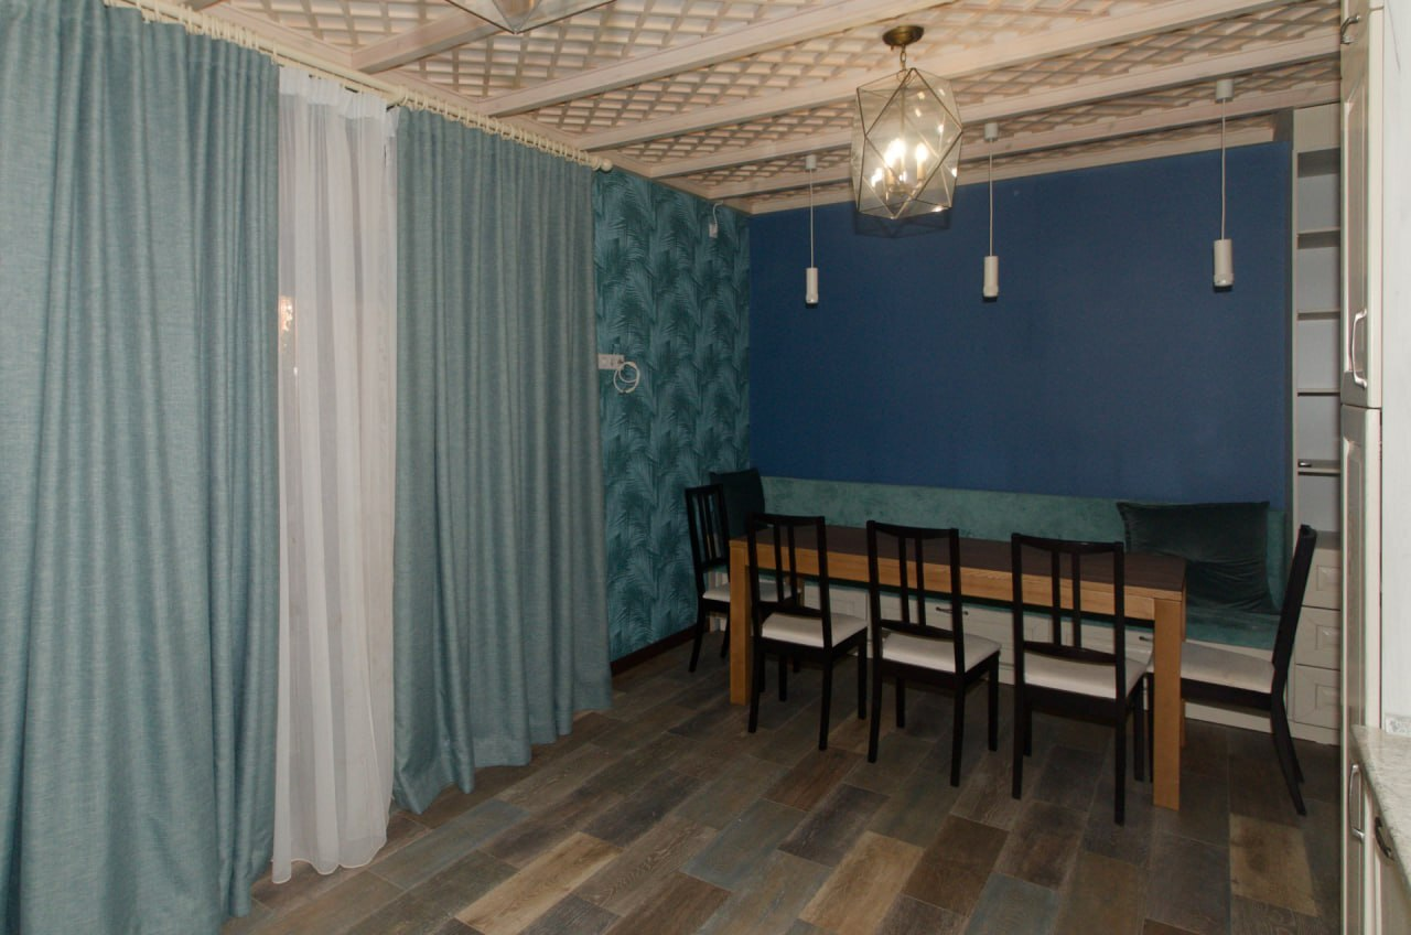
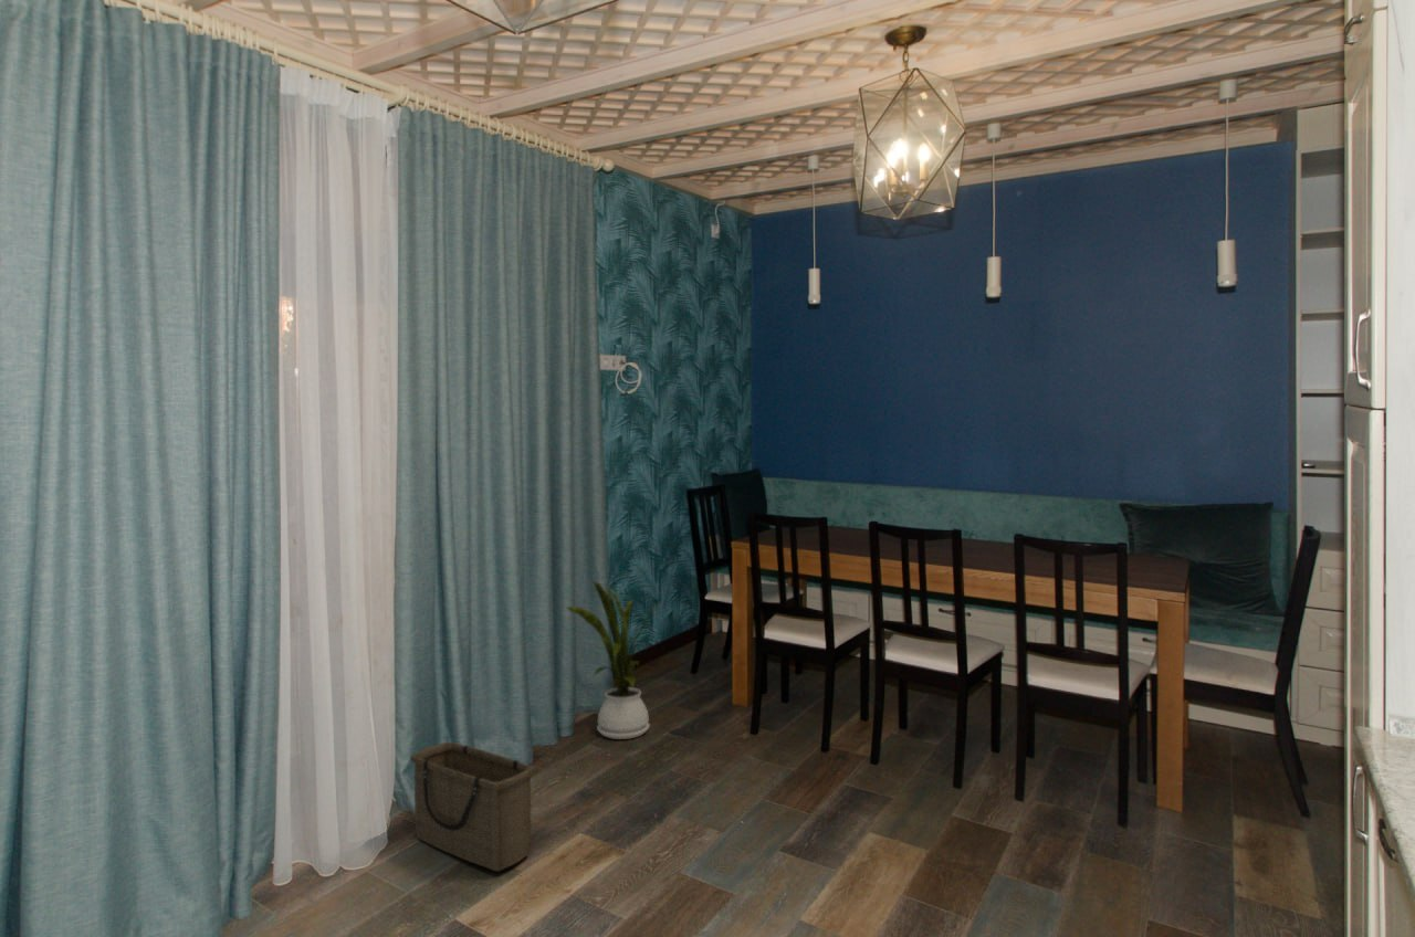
+ basket [409,740,536,873]
+ house plant [564,580,660,740]
